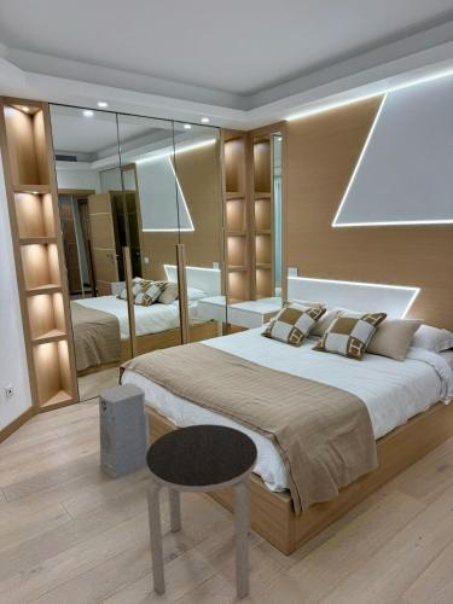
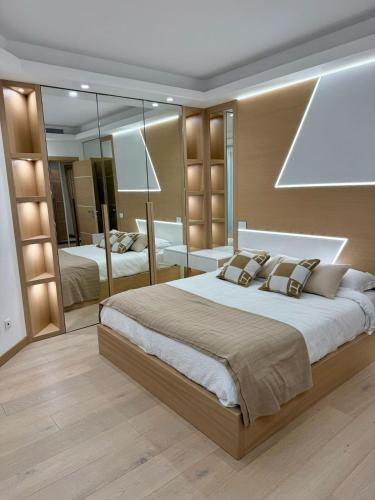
- side table [145,423,259,599]
- air purifier [98,383,151,480]
